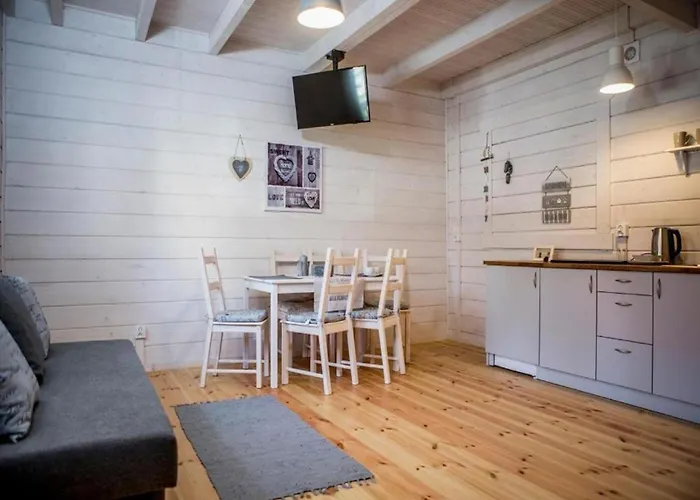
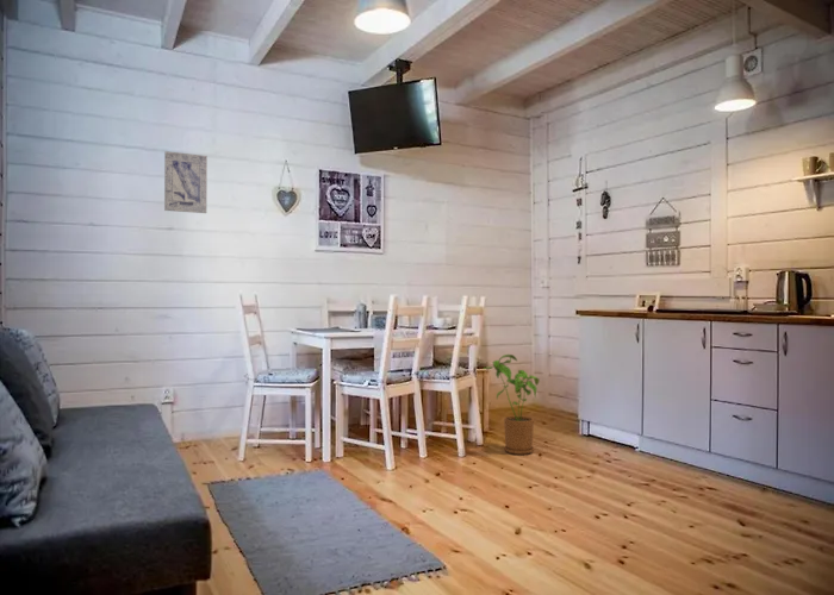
+ house plant [481,353,541,456]
+ wall art [163,150,208,214]
